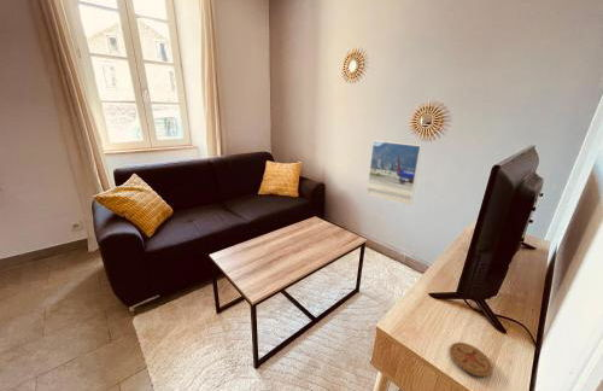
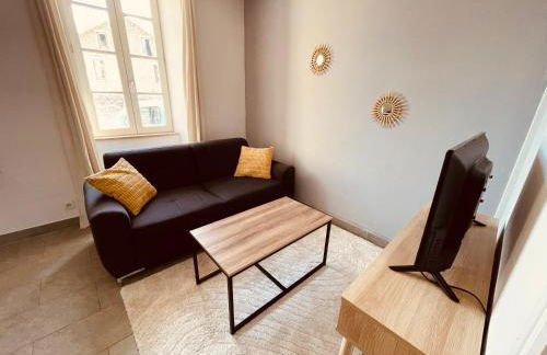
- coaster [449,342,493,378]
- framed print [365,139,423,206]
